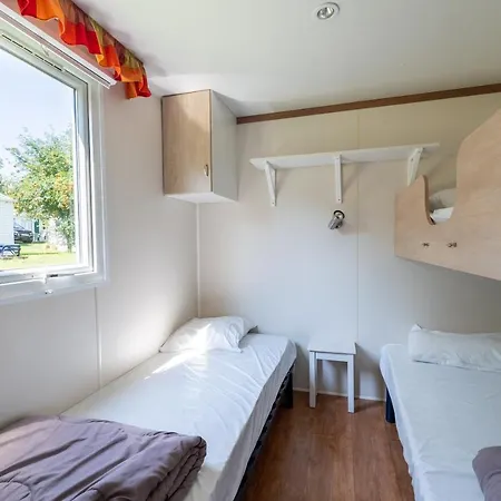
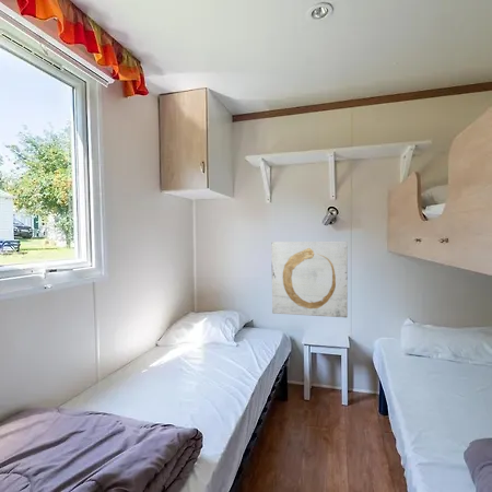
+ wall art [270,241,349,318]
